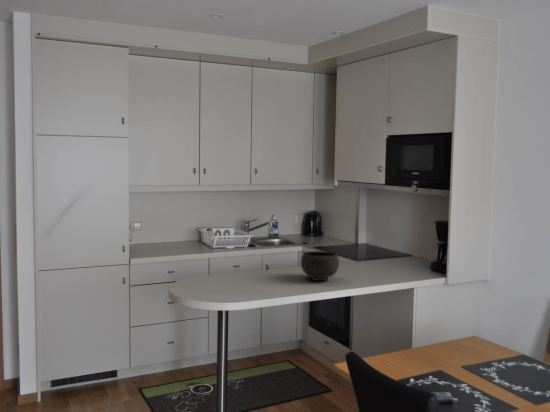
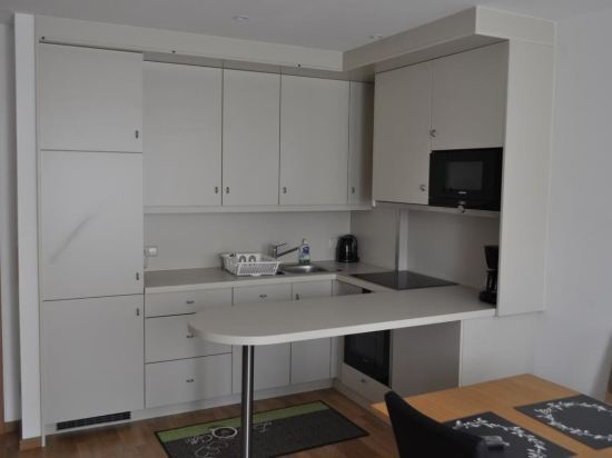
- bowl [300,250,340,282]
